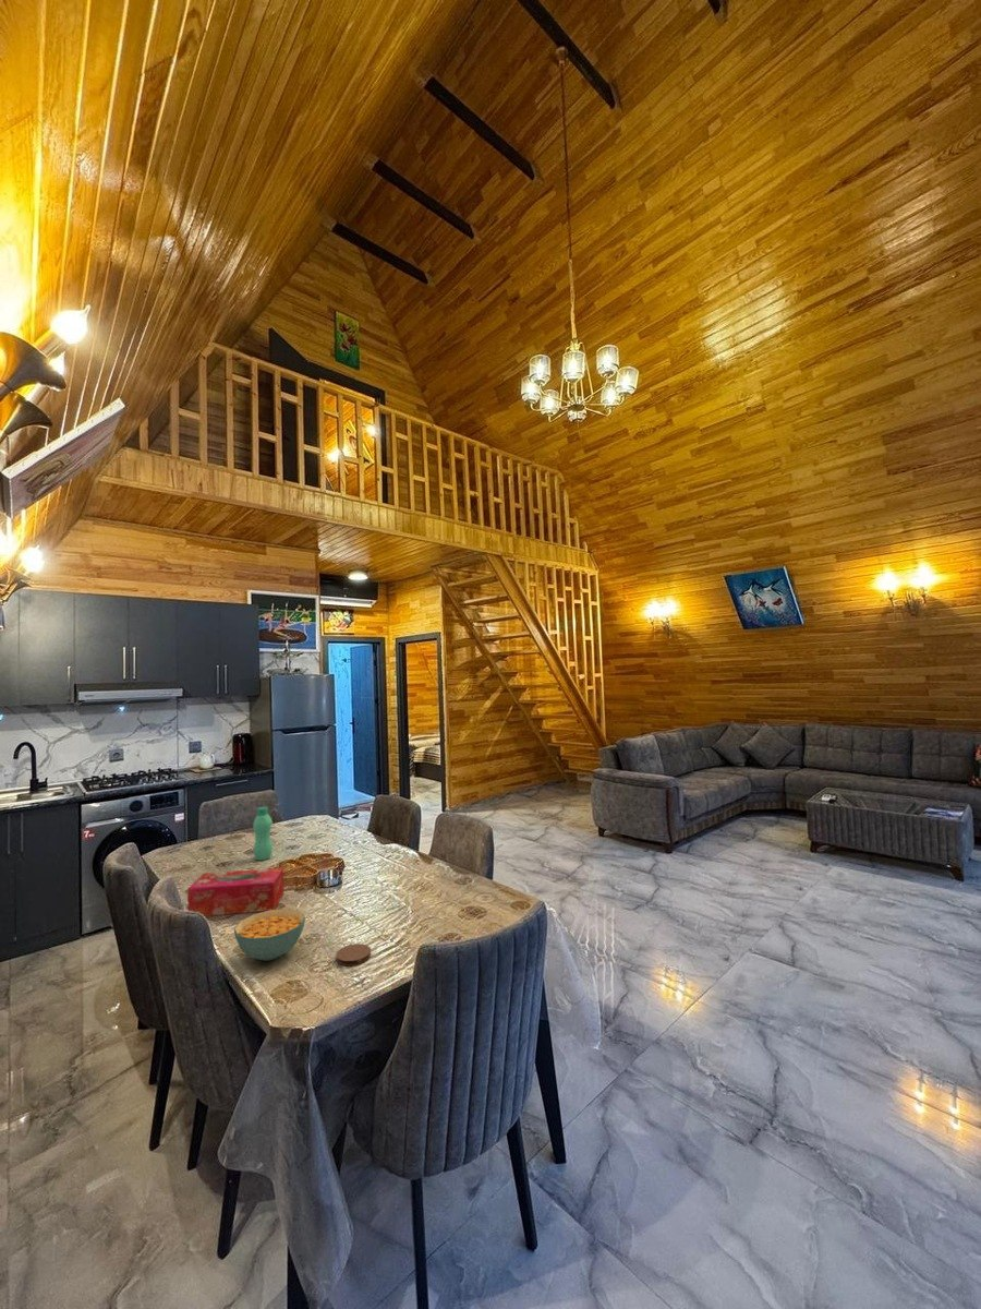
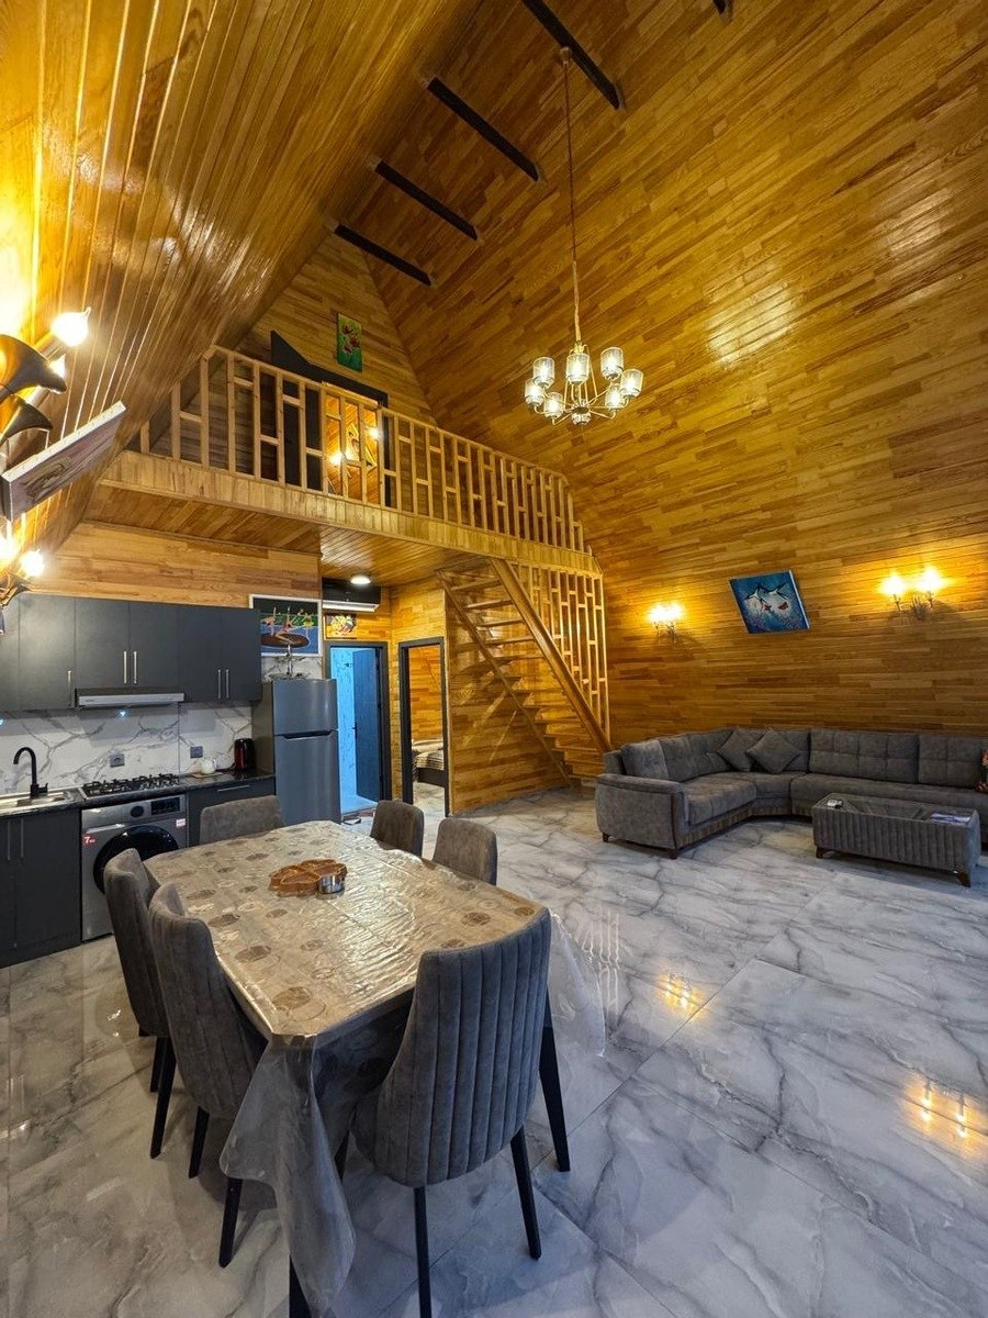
- tissue box [186,866,284,917]
- cereal bowl [233,908,306,962]
- bottle [252,806,274,862]
- coaster [336,942,372,966]
